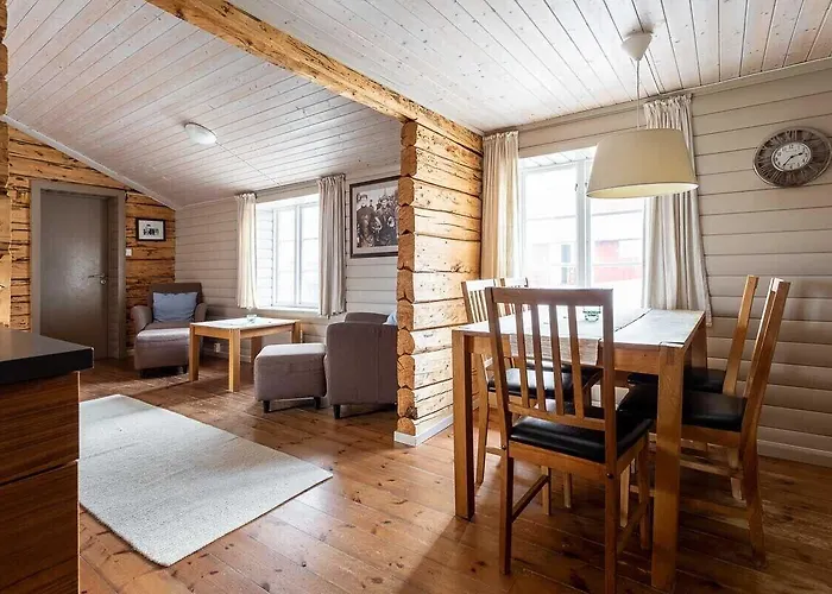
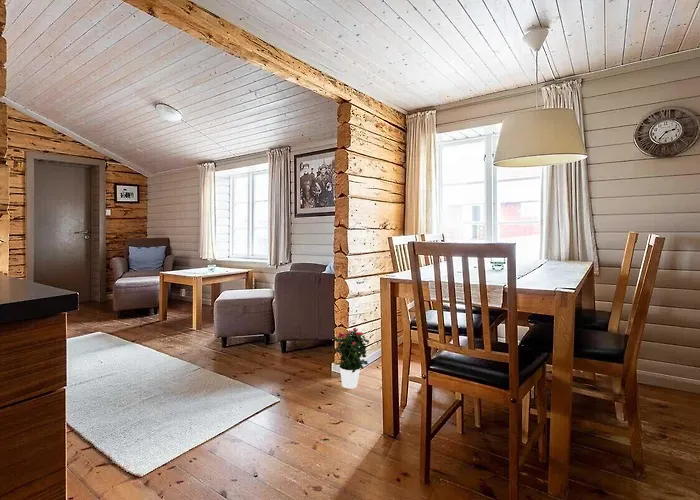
+ potted flower [331,327,370,389]
